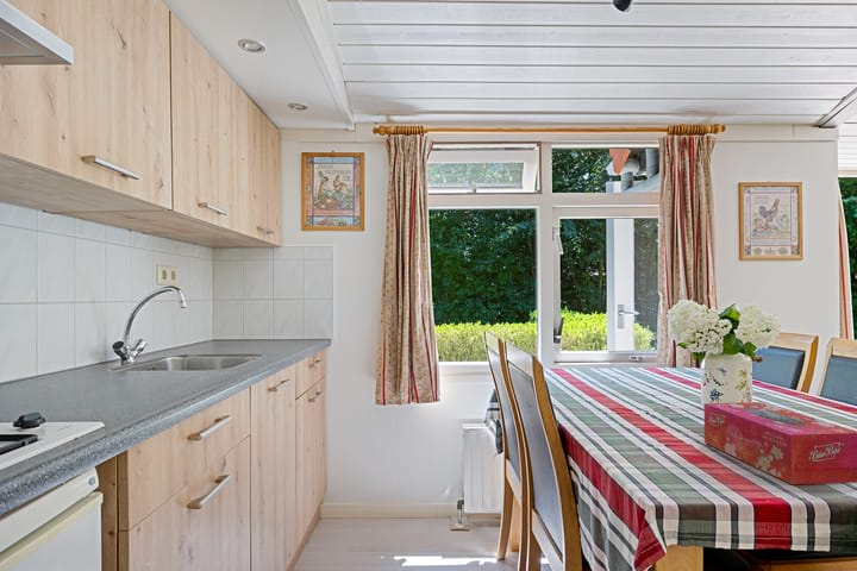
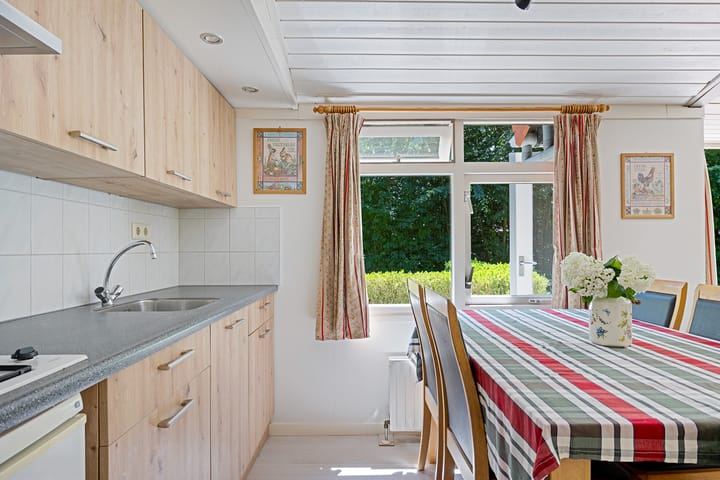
- tissue box [703,401,857,485]
